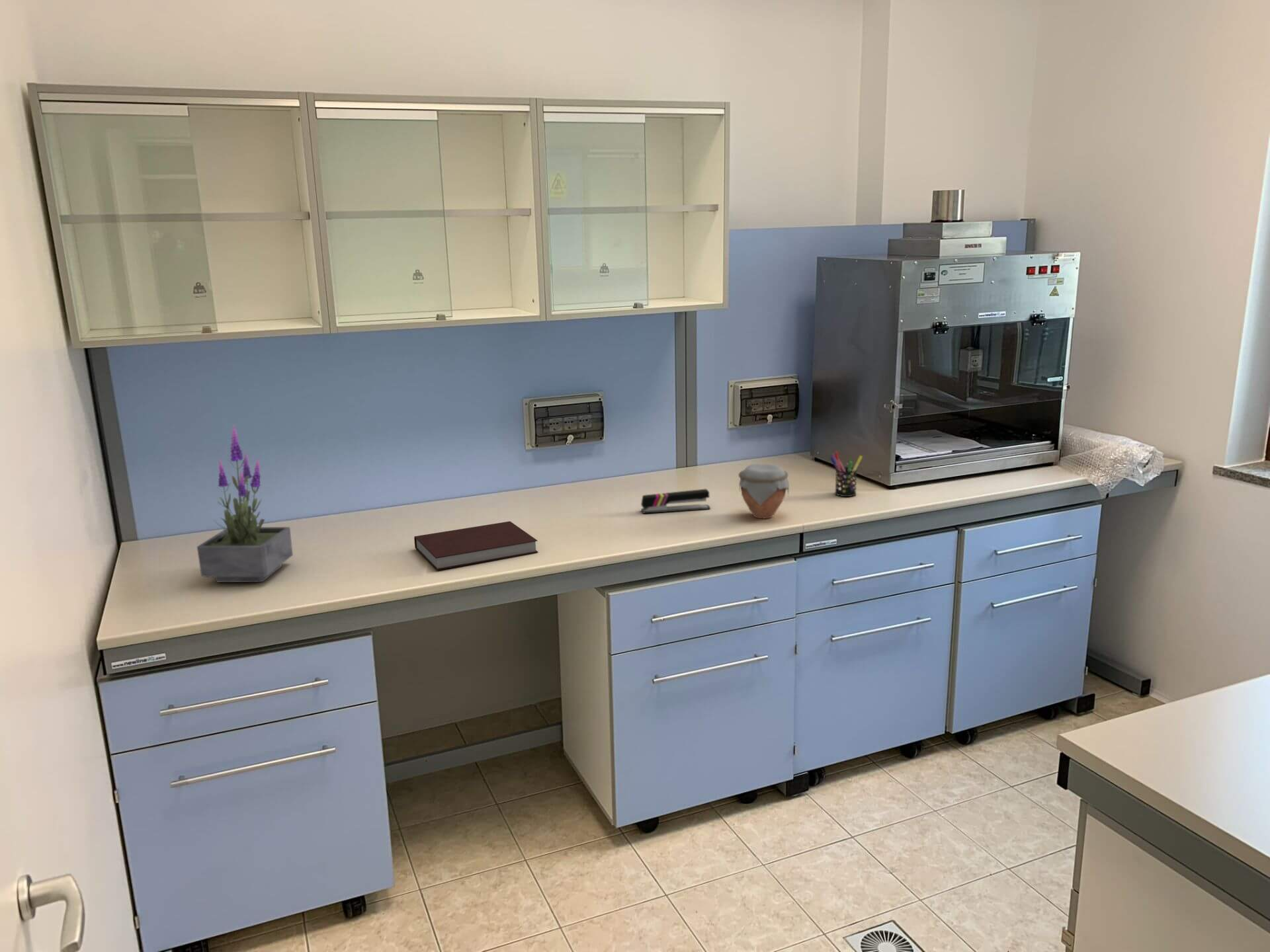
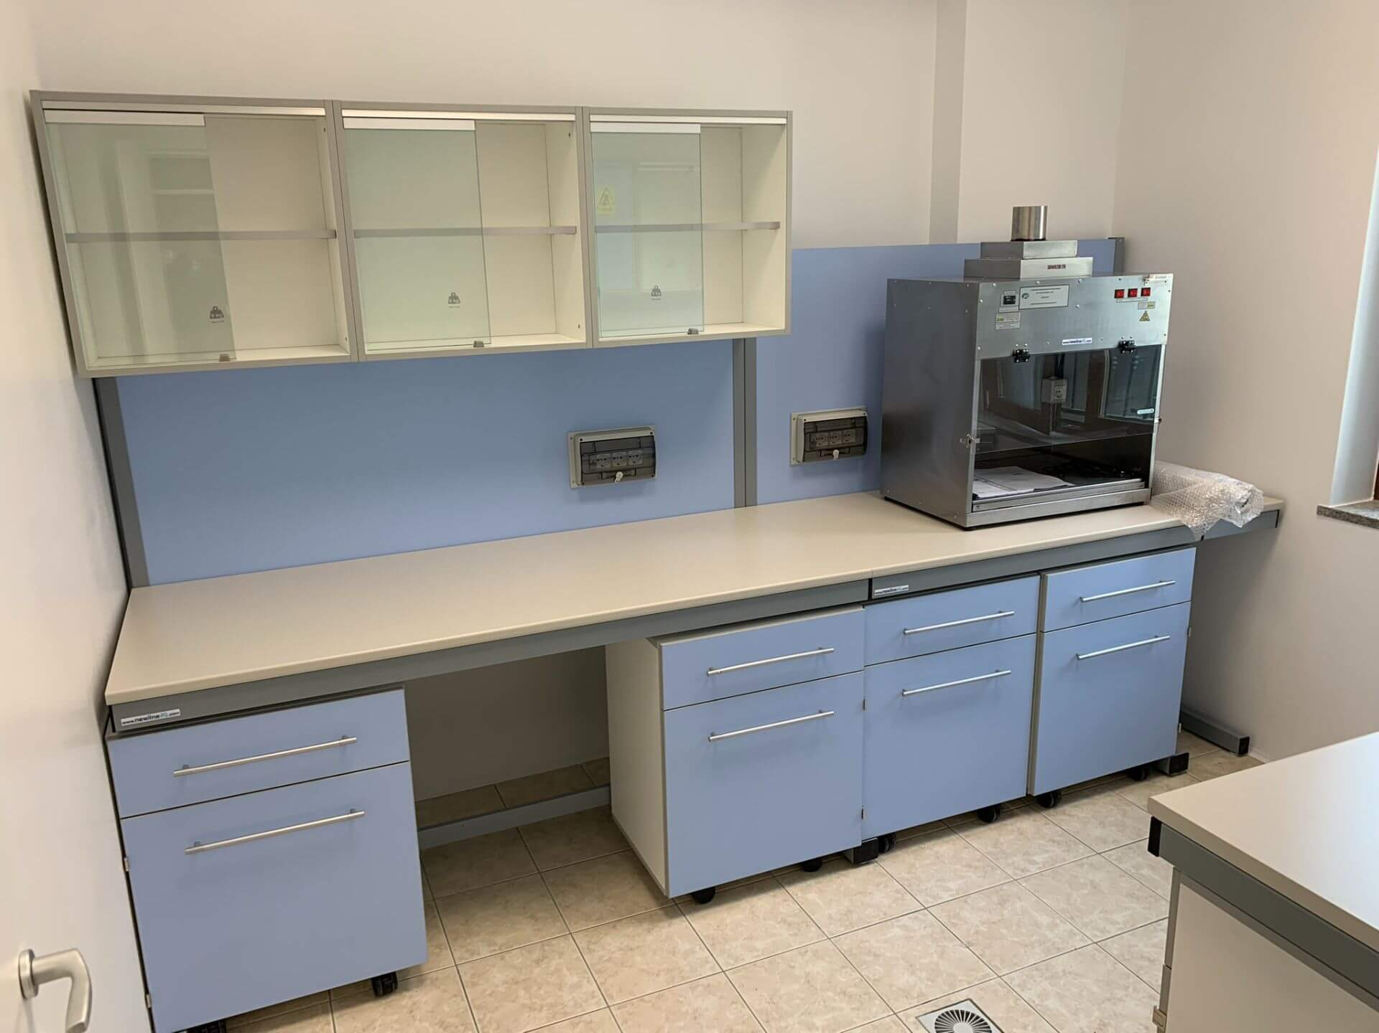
- jar [738,463,790,520]
- potted plant [196,424,294,583]
- notebook [413,521,538,571]
- pen holder [829,451,863,497]
- stapler [640,489,711,514]
